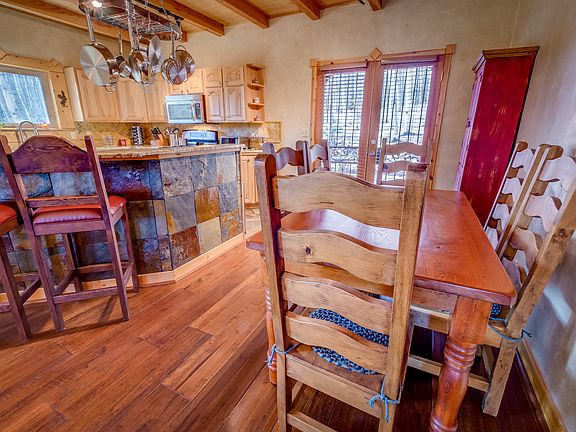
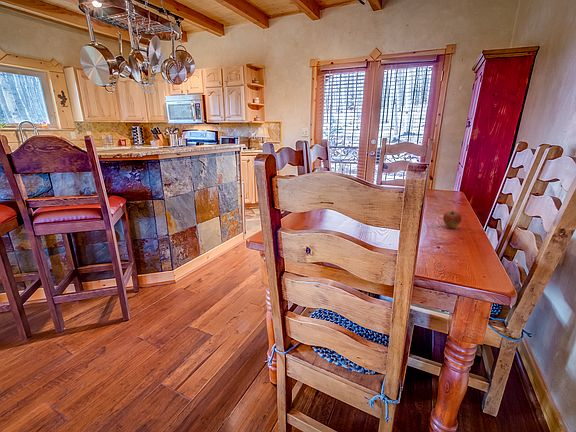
+ fruit [442,210,462,229]
